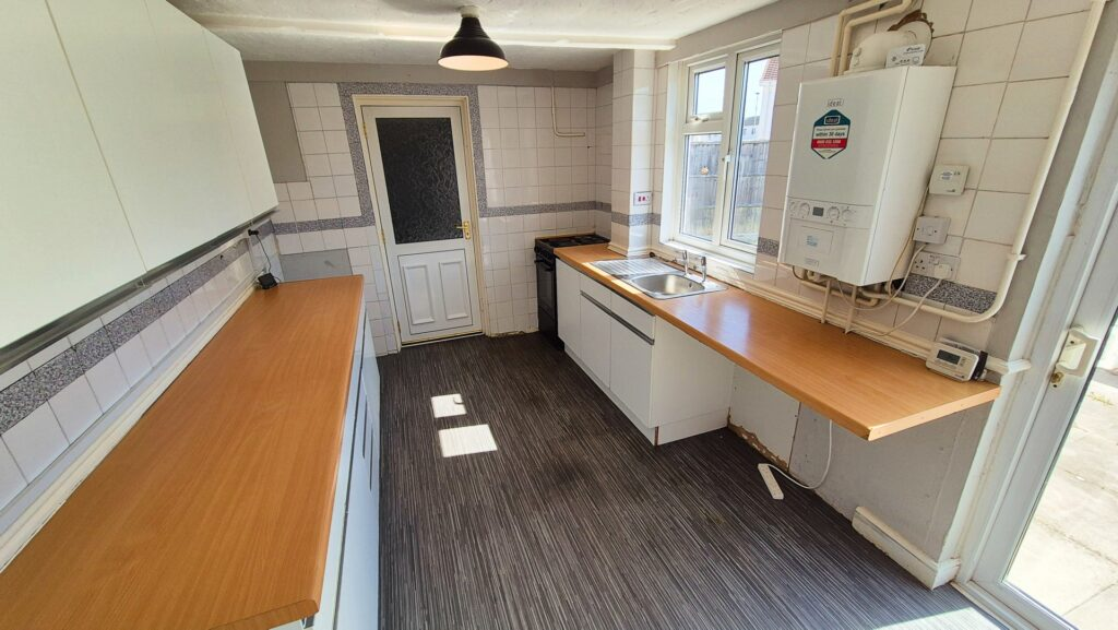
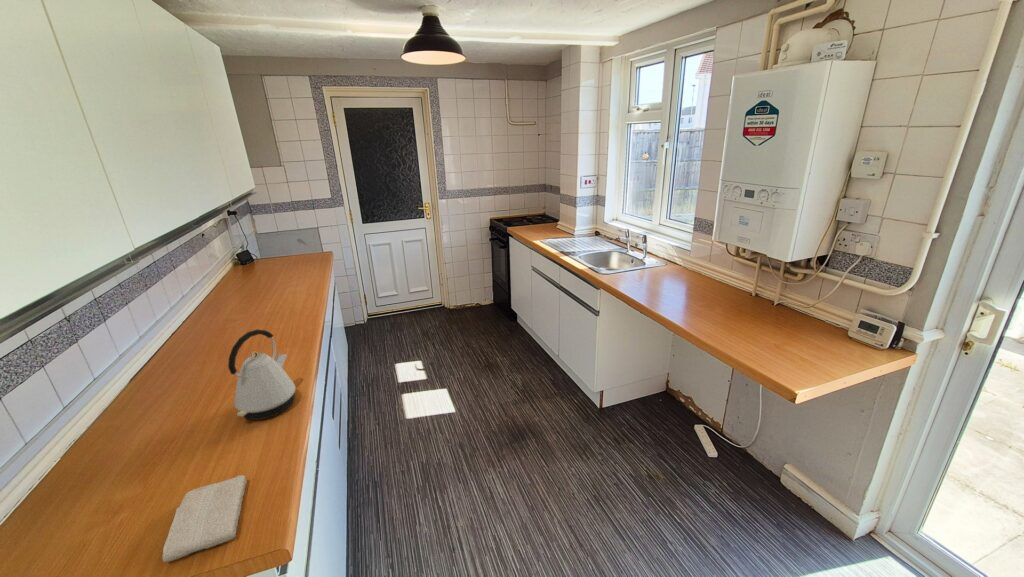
+ washcloth [161,474,248,563]
+ kettle [227,329,297,421]
